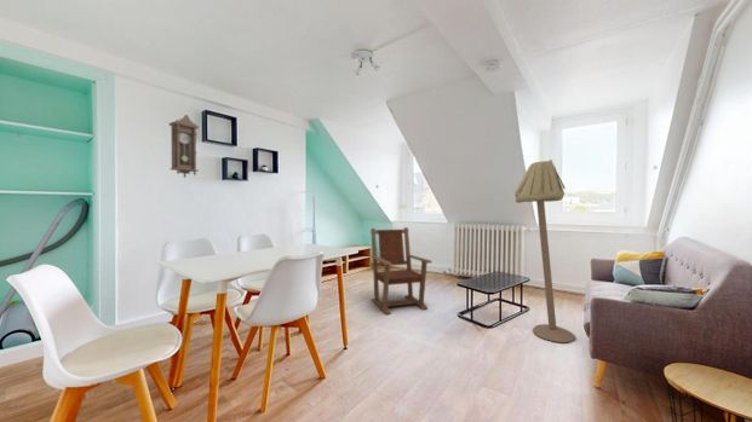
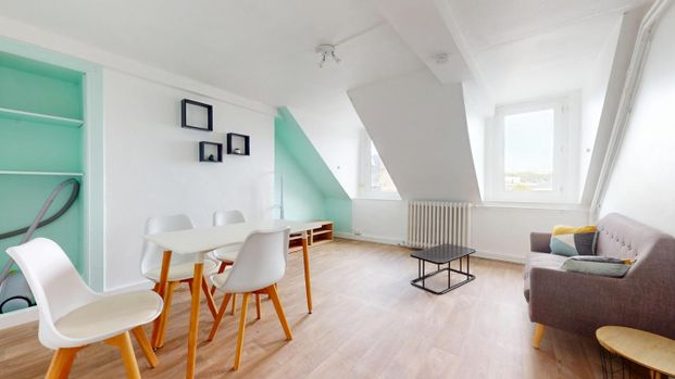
- pendulum clock [167,114,200,179]
- floor lamp [513,158,578,343]
- armchair [369,226,432,316]
